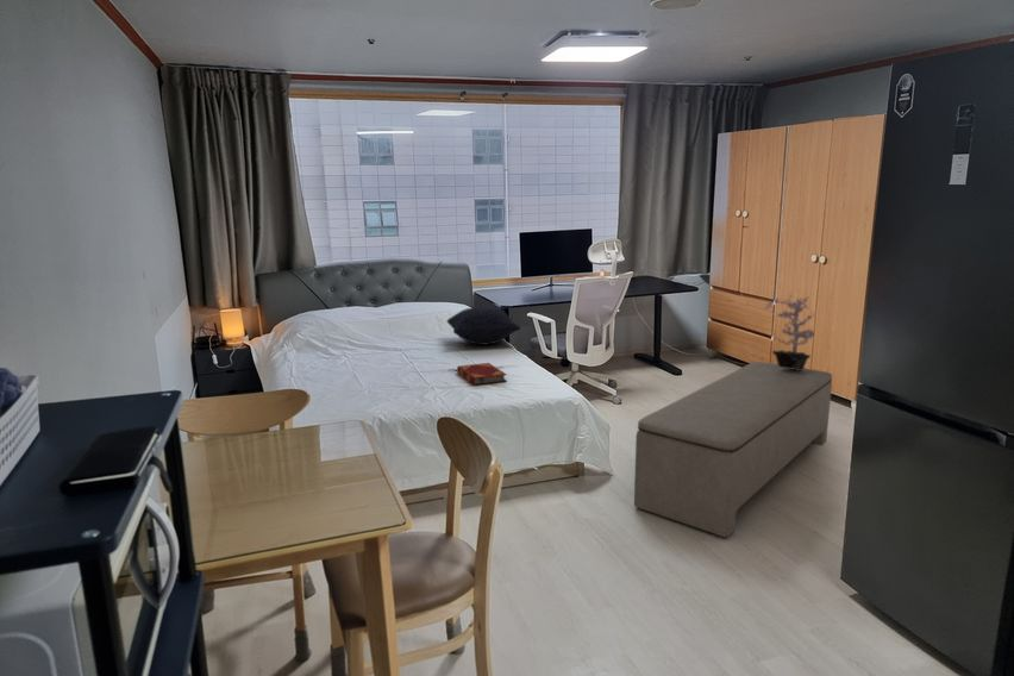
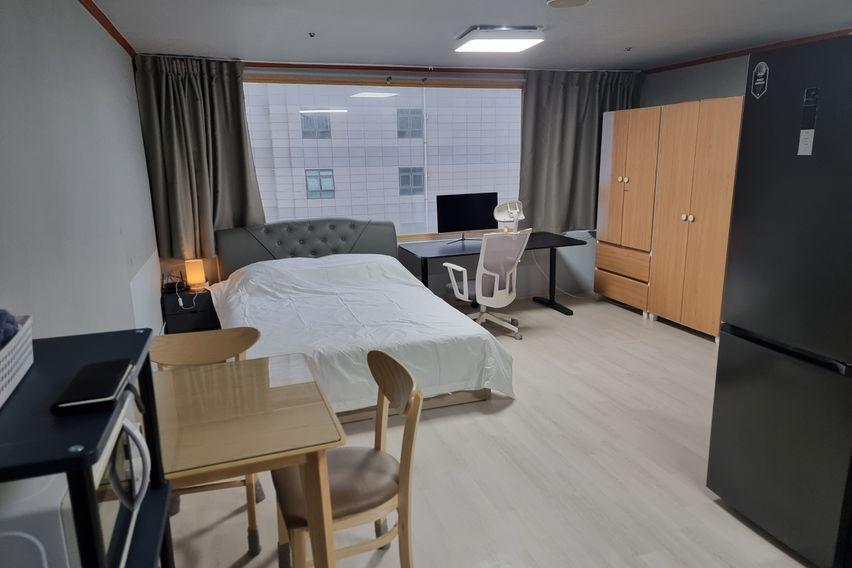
- pillow [446,306,521,346]
- bench [633,361,833,539]
- potted plant [764,293,816,370]
- hardback book [456,362,508,387]
